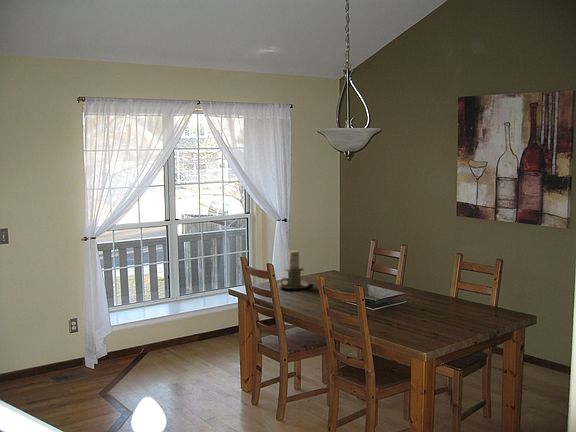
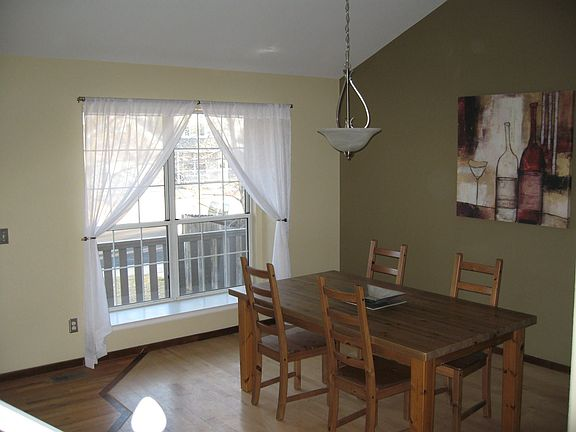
- candle holder [277,250,312,290]
